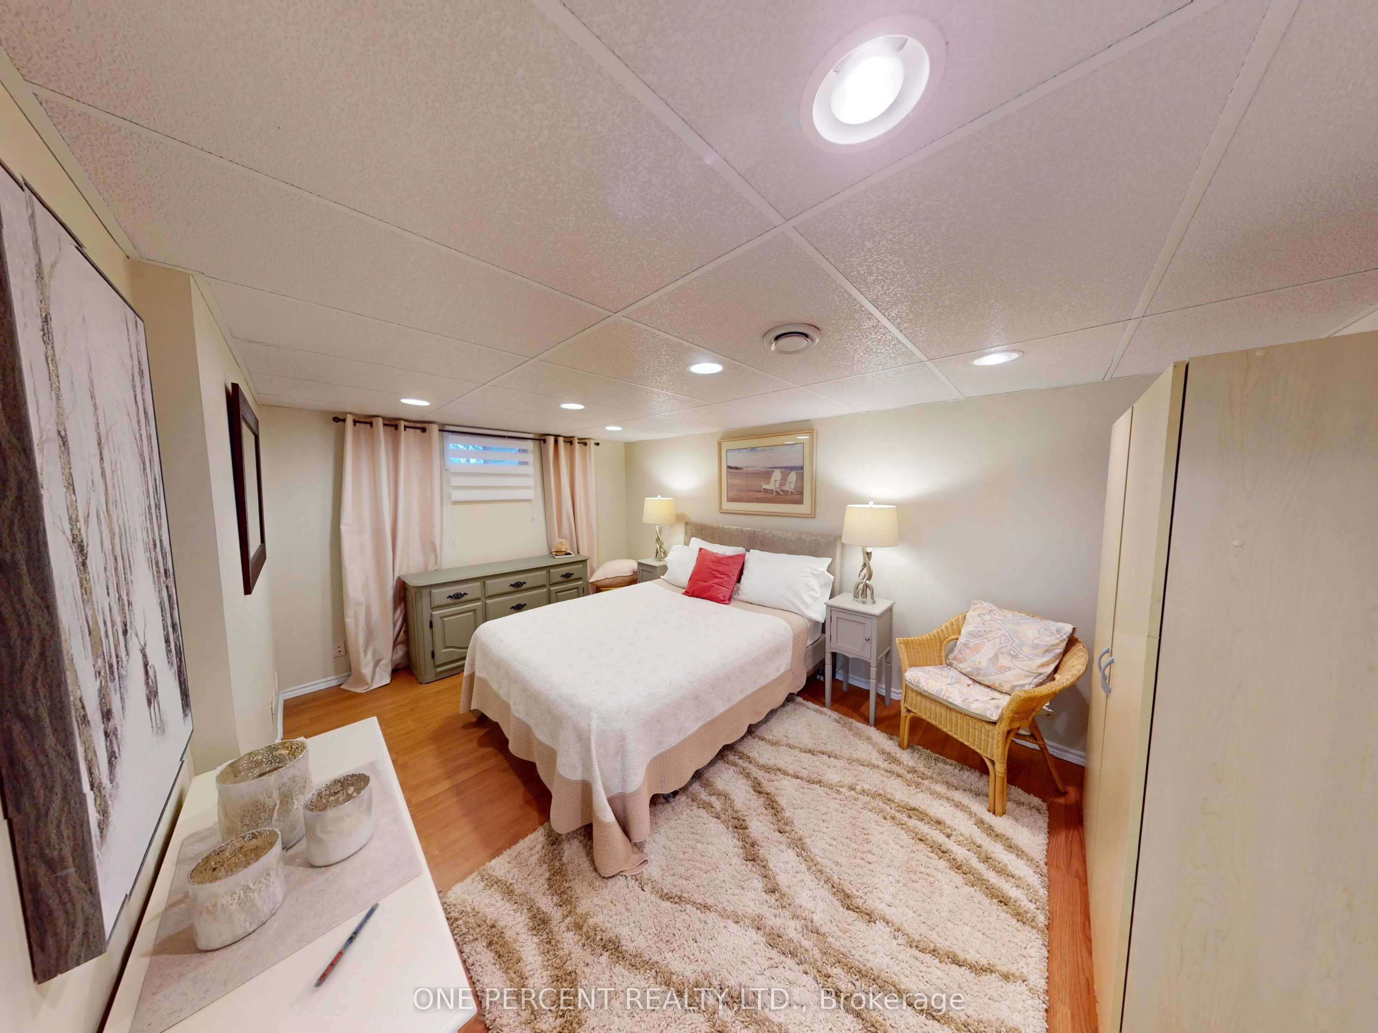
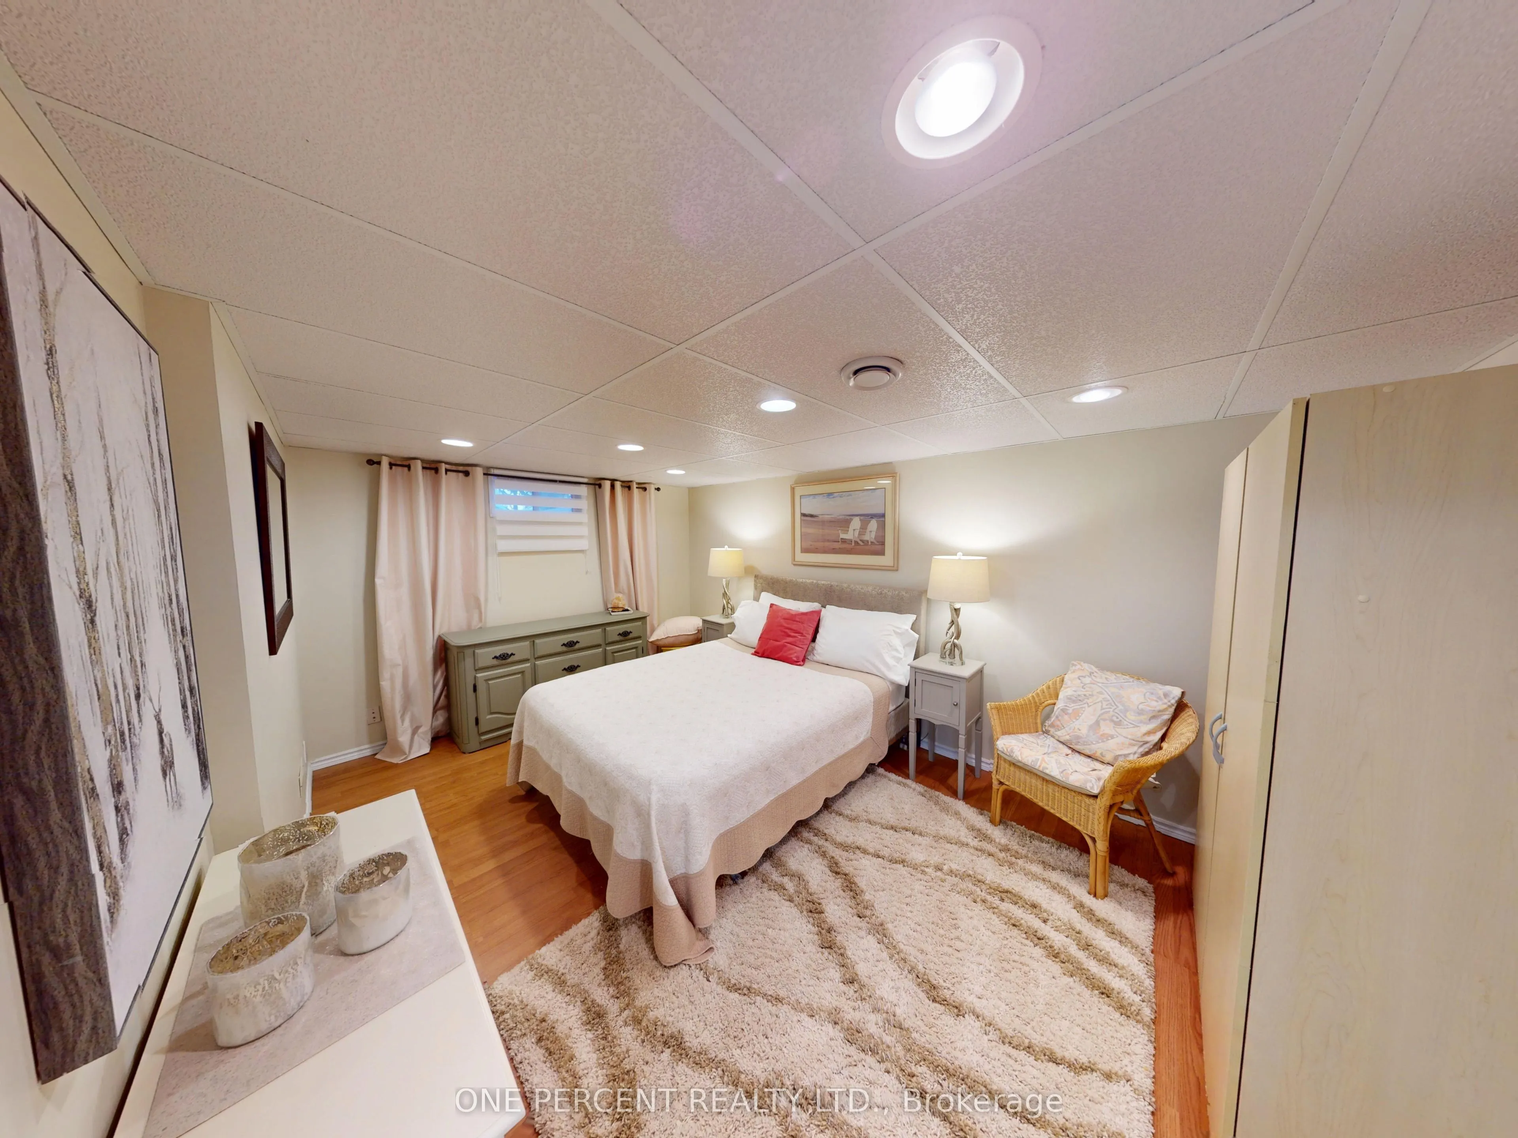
- pen [317,903,380,983]
